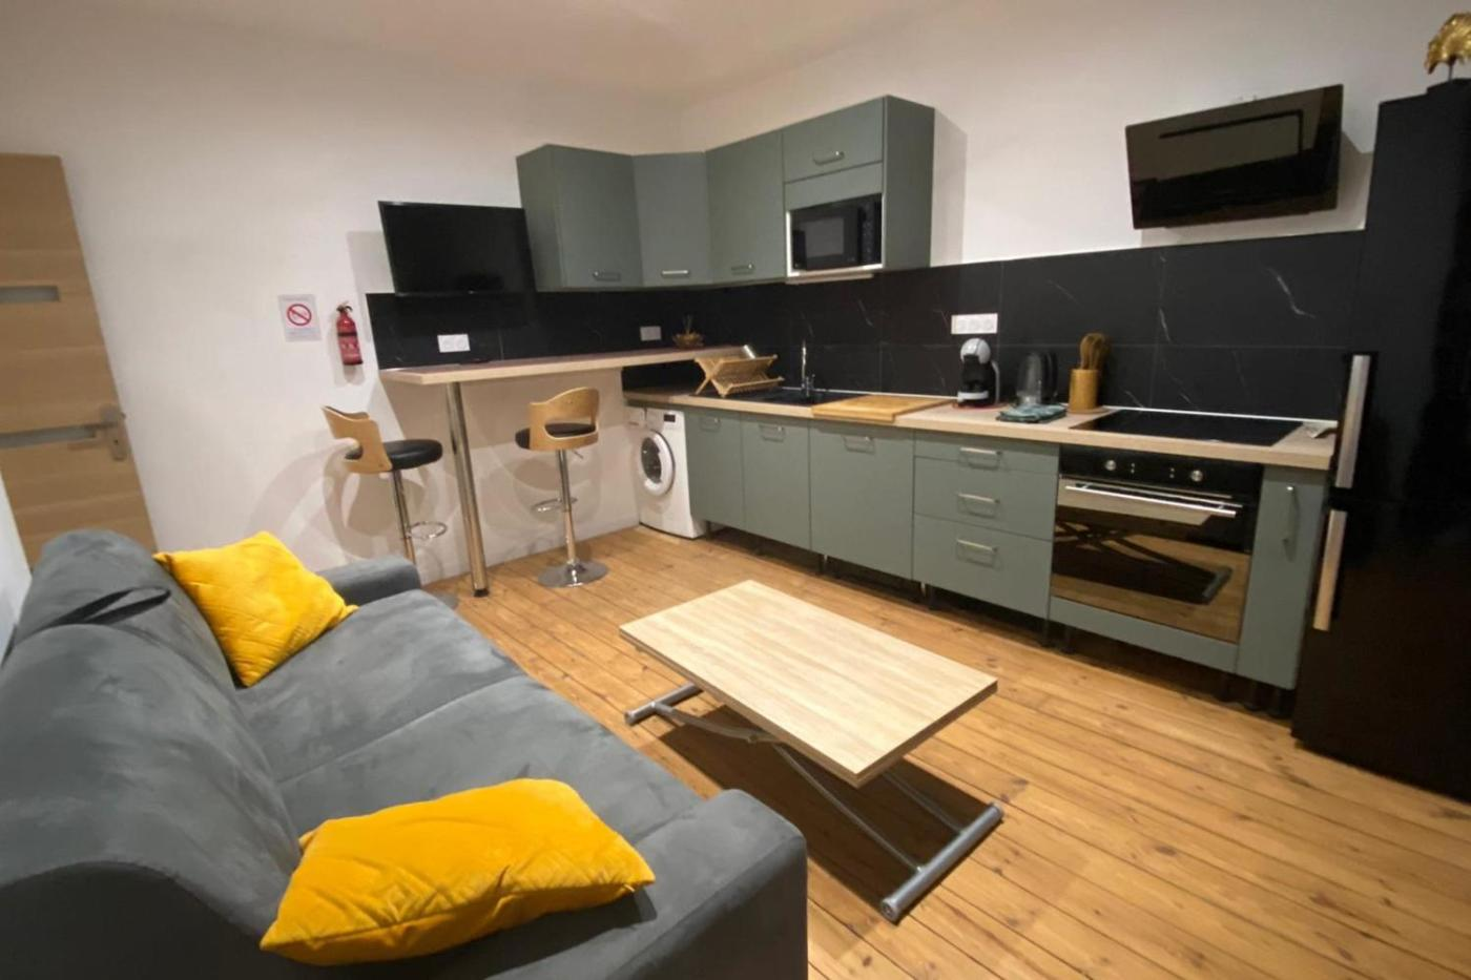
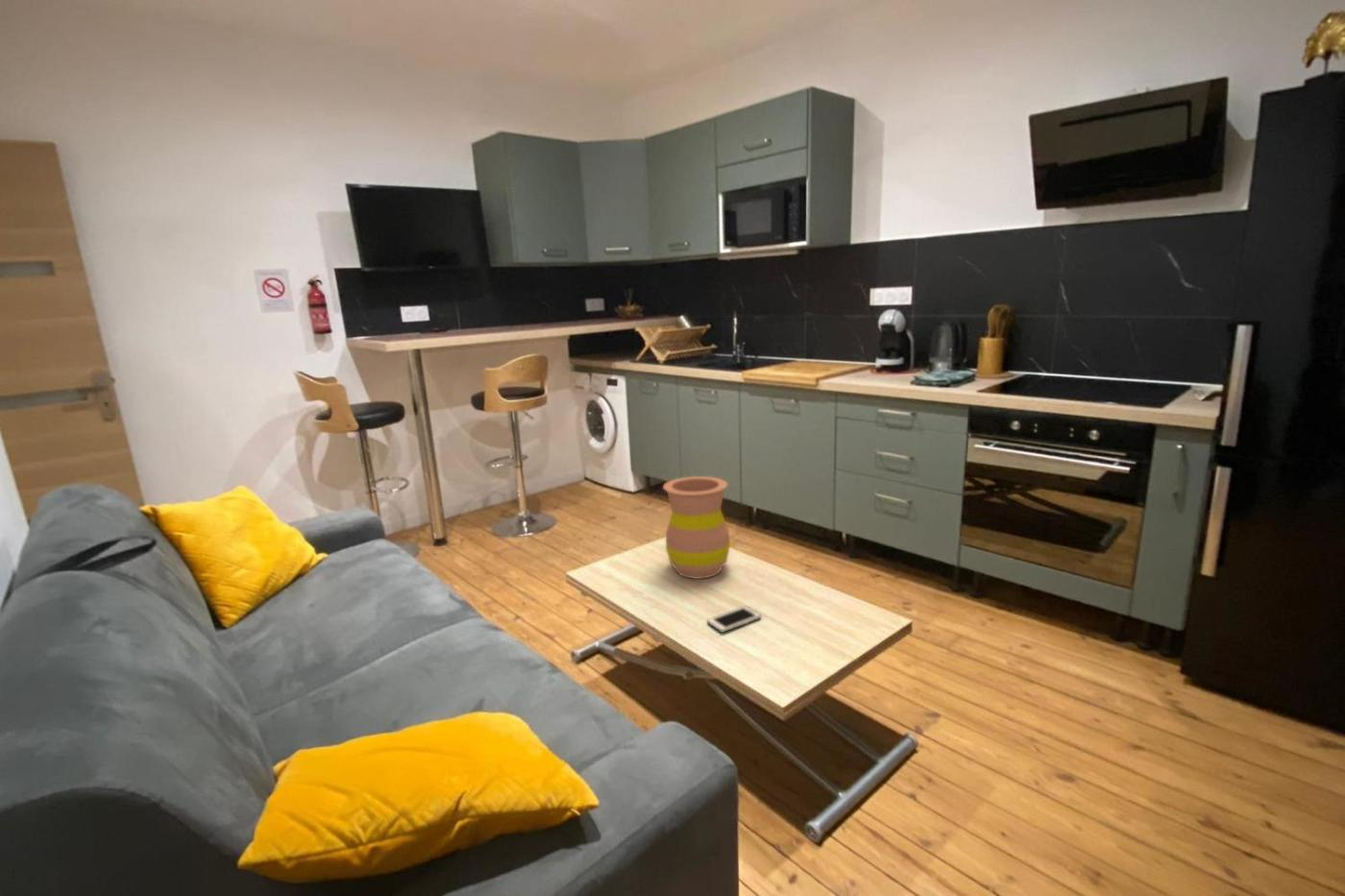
+ cell phone [706,605,762,634]
+ vase [662,475,731,580]
